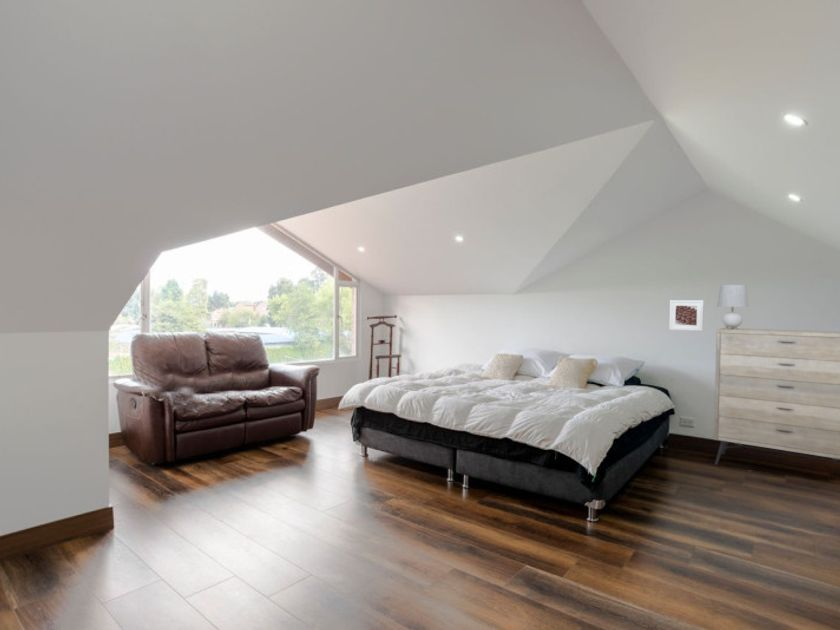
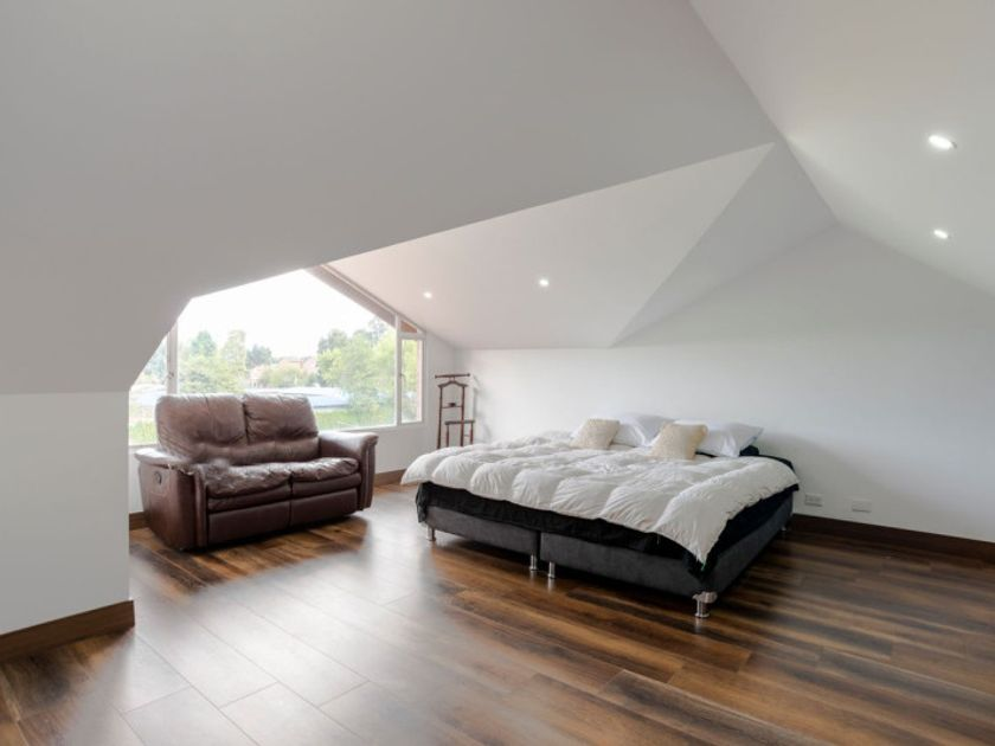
- dresser [713,327,840,466]
- table lamp [716,284,749,329]
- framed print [668,299,705,332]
